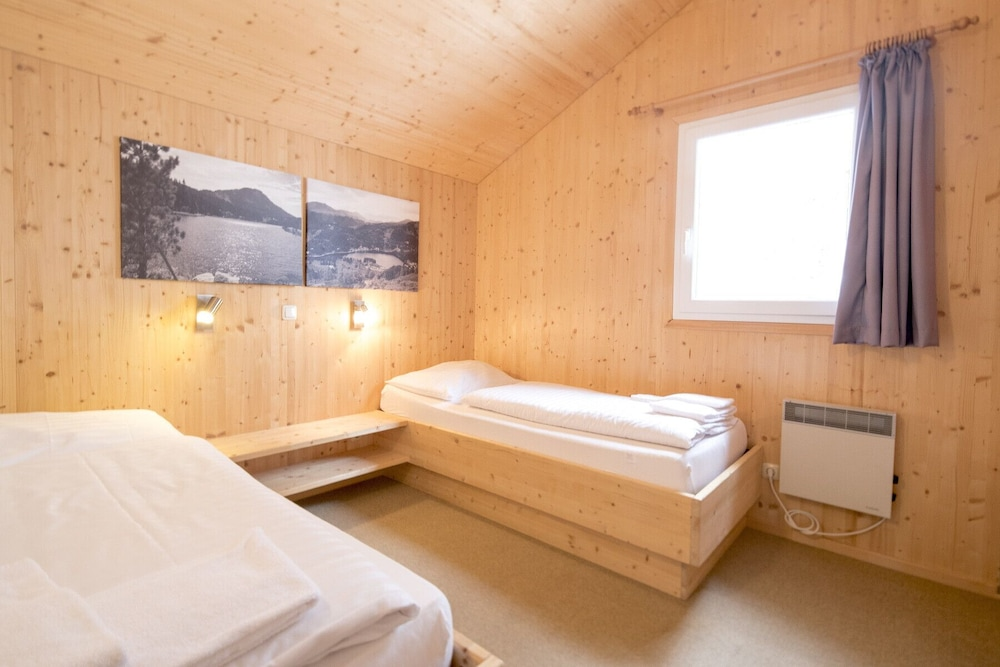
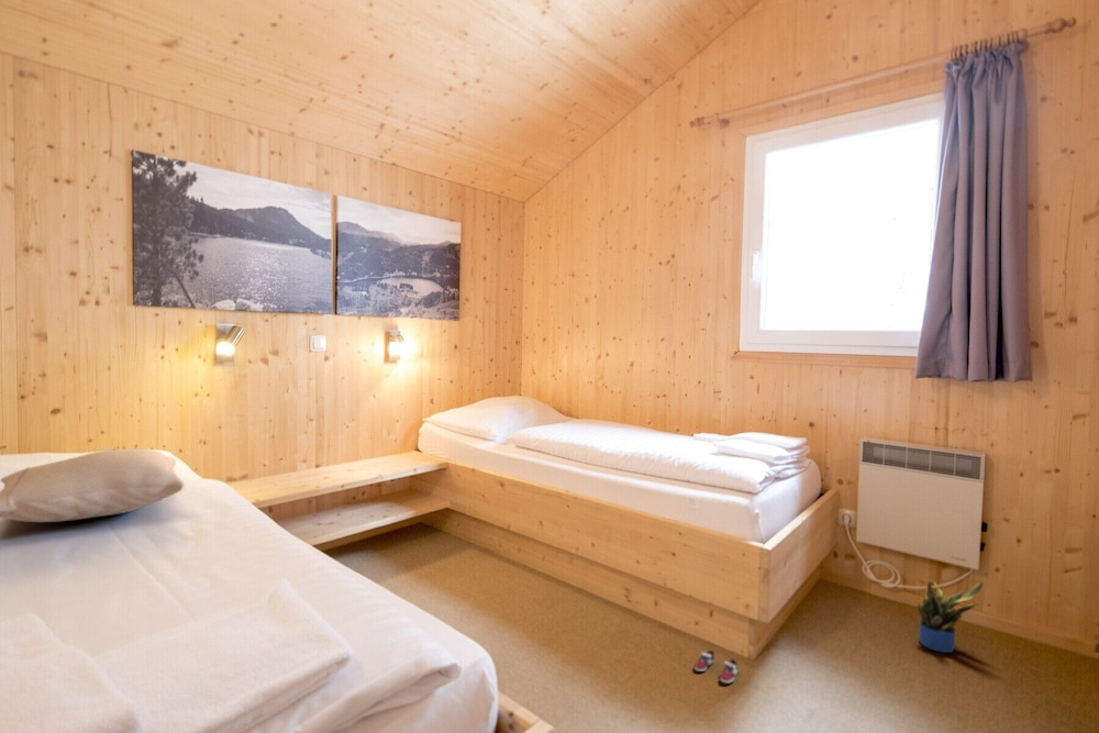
+ potted plant [915,580,985,654]
+ sneaker [693,649,739,685]
+ pillow [0,448,186,523]
